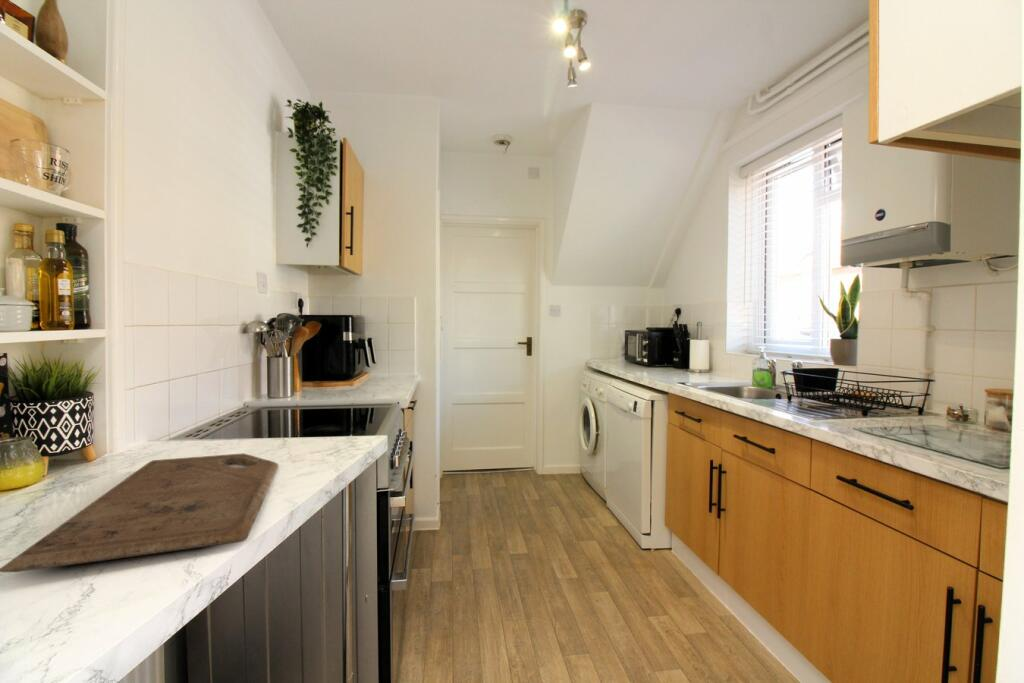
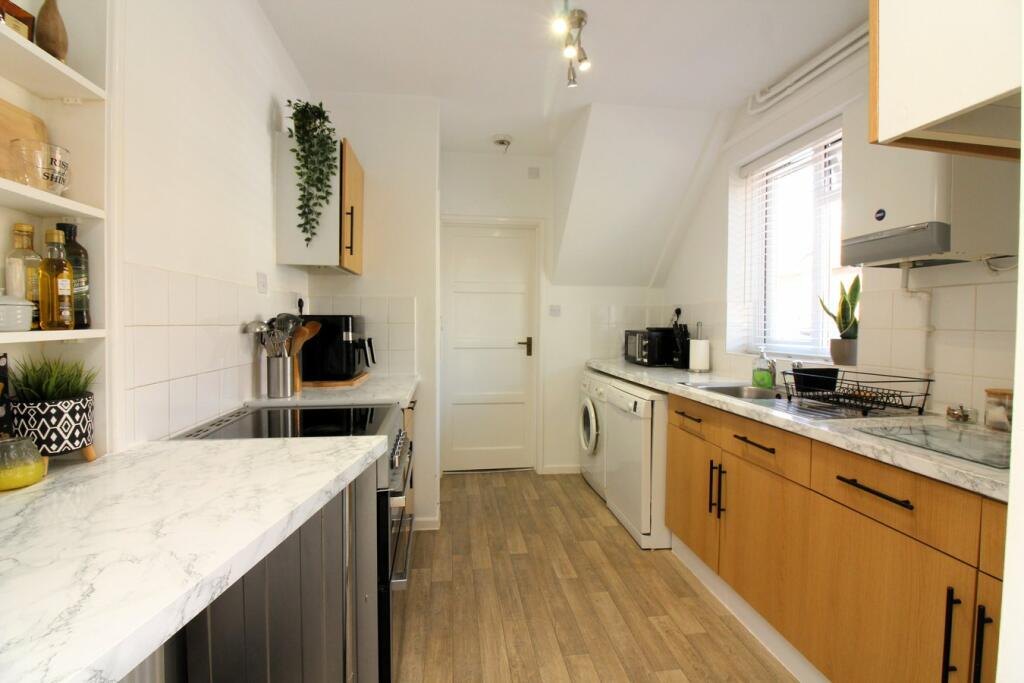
- cutting board [0,452,279,573]
